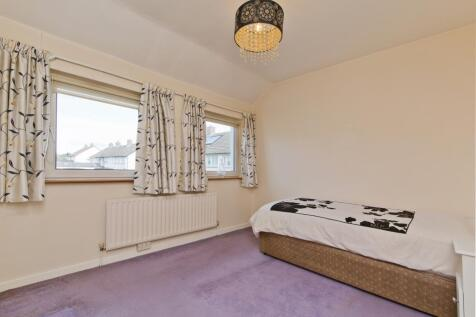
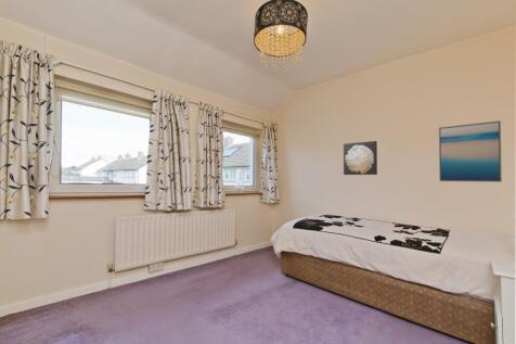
+ wall art [438,120,503,183]
+ wall art [343,140,378,176]
